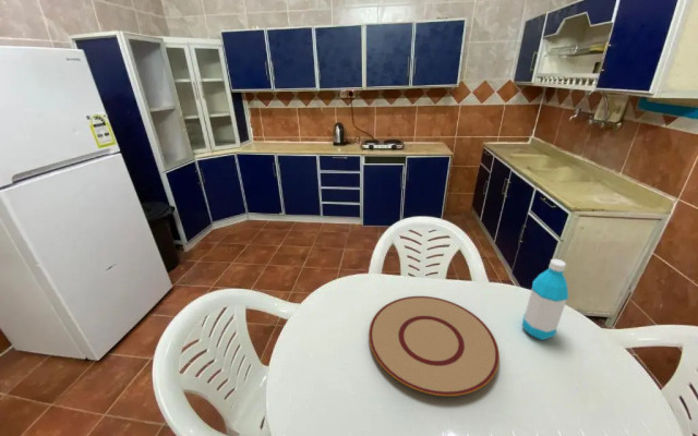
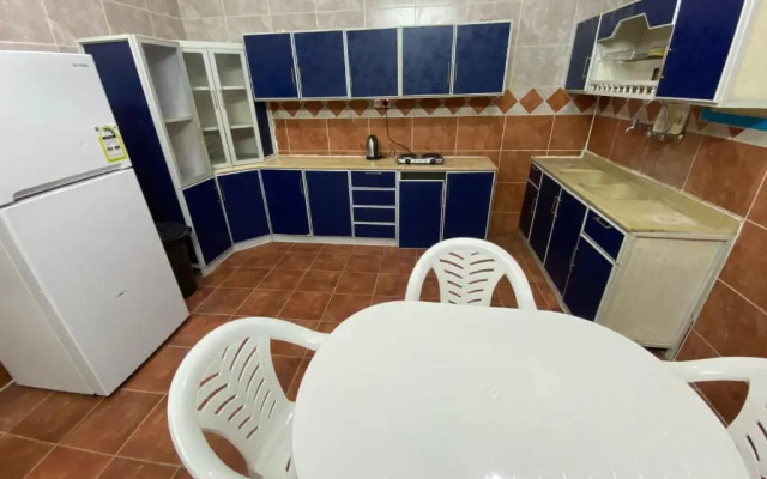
- water bottle [521,258,569,341]
- plate [368,295,501,397]
